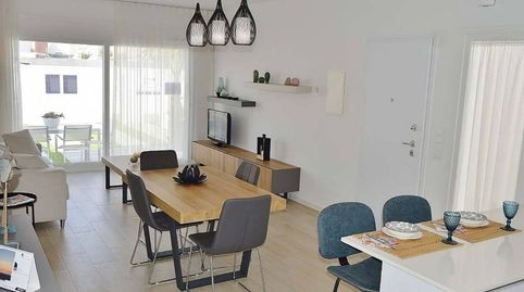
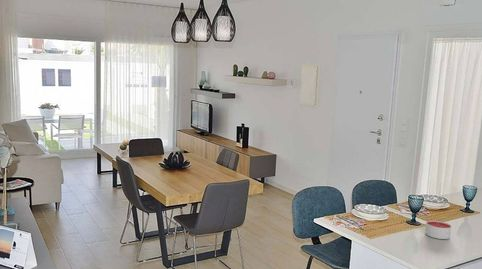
+ candle [424,220,452,240]
